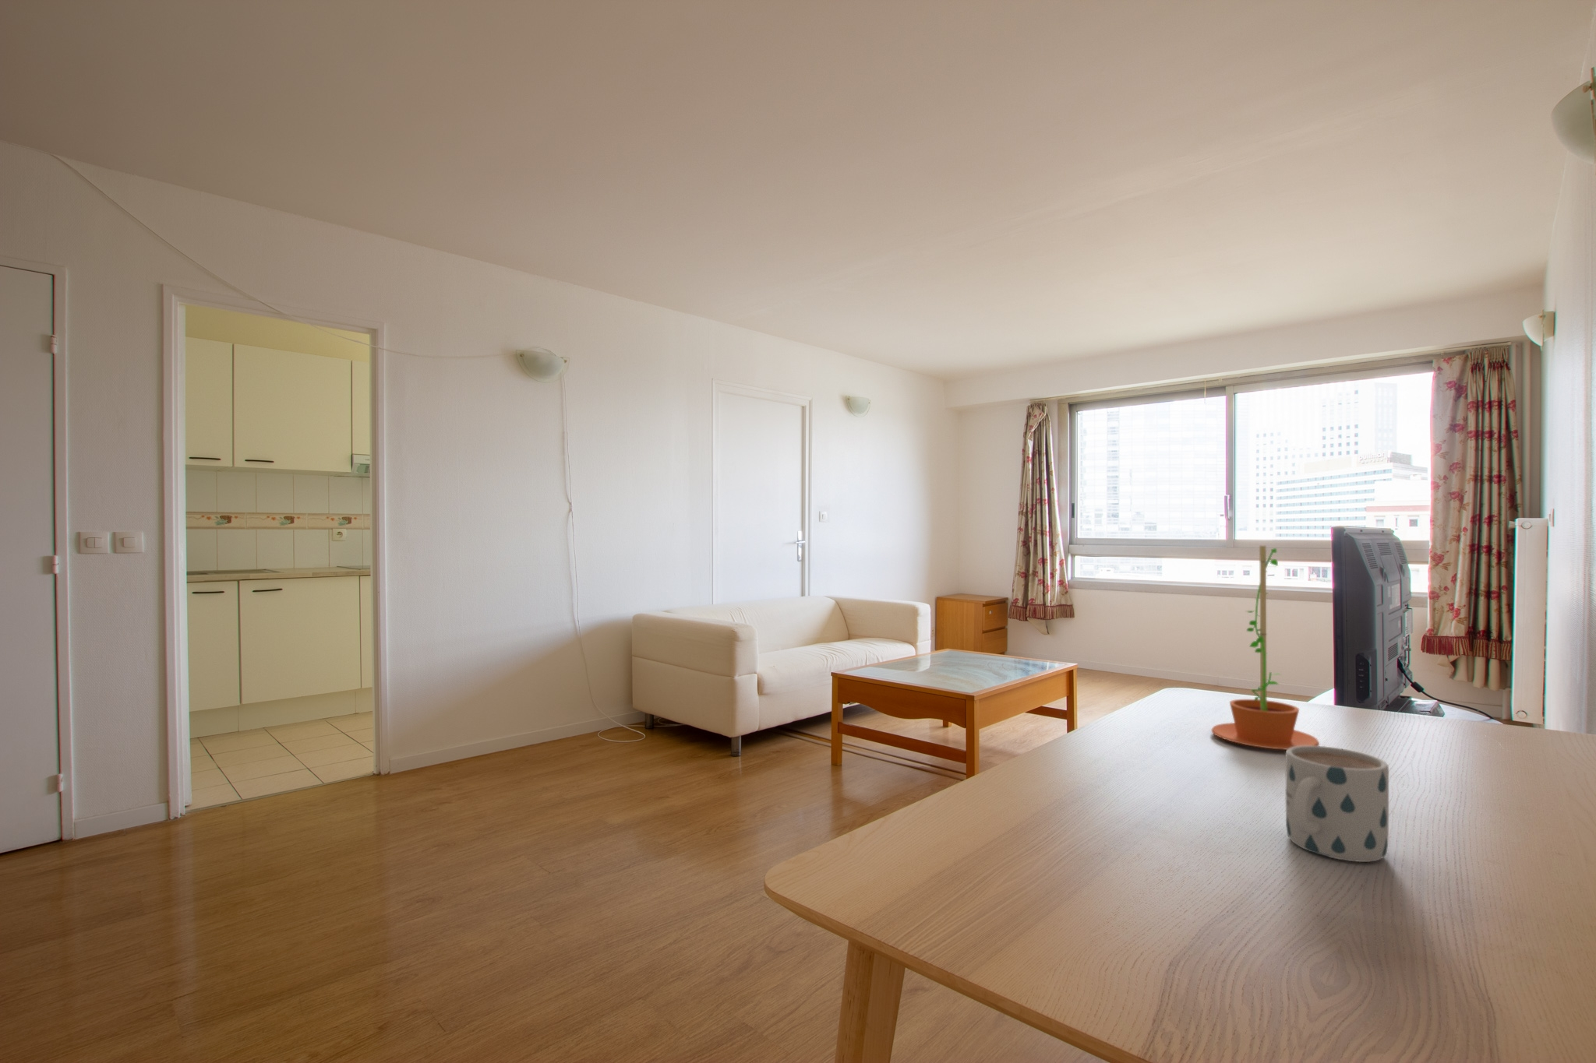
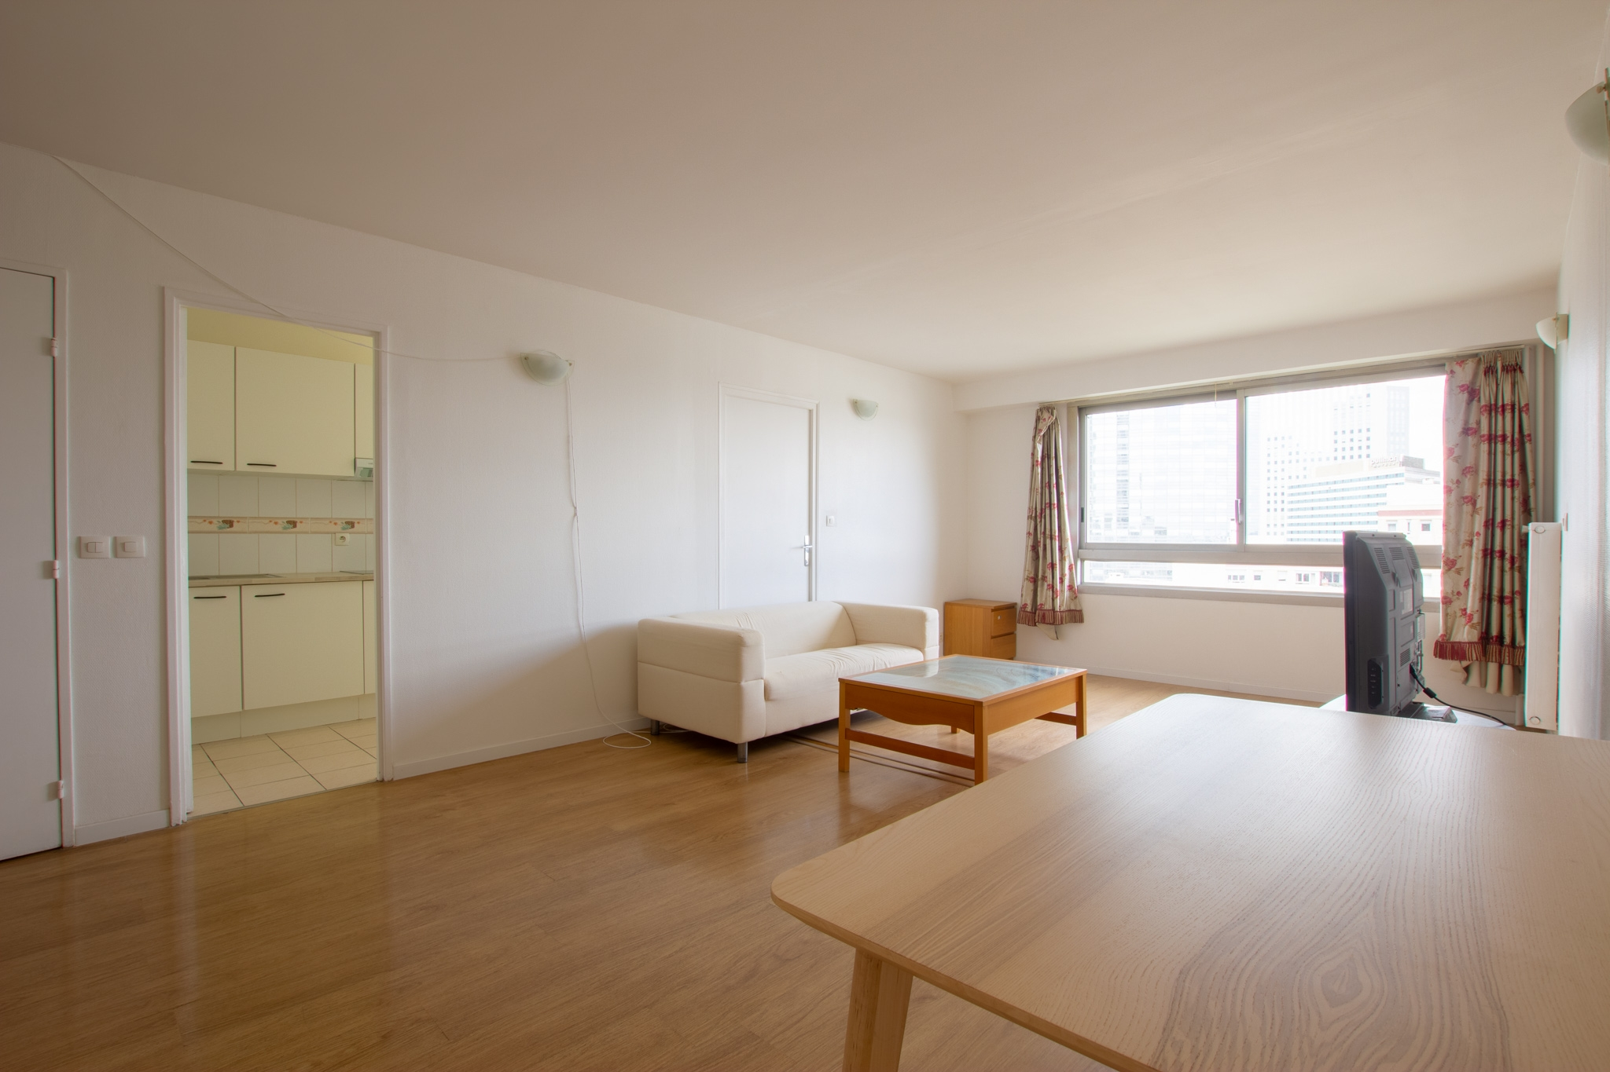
- mug [1285,745,1390,863]
- flower pot [1210,545,1321,751]
